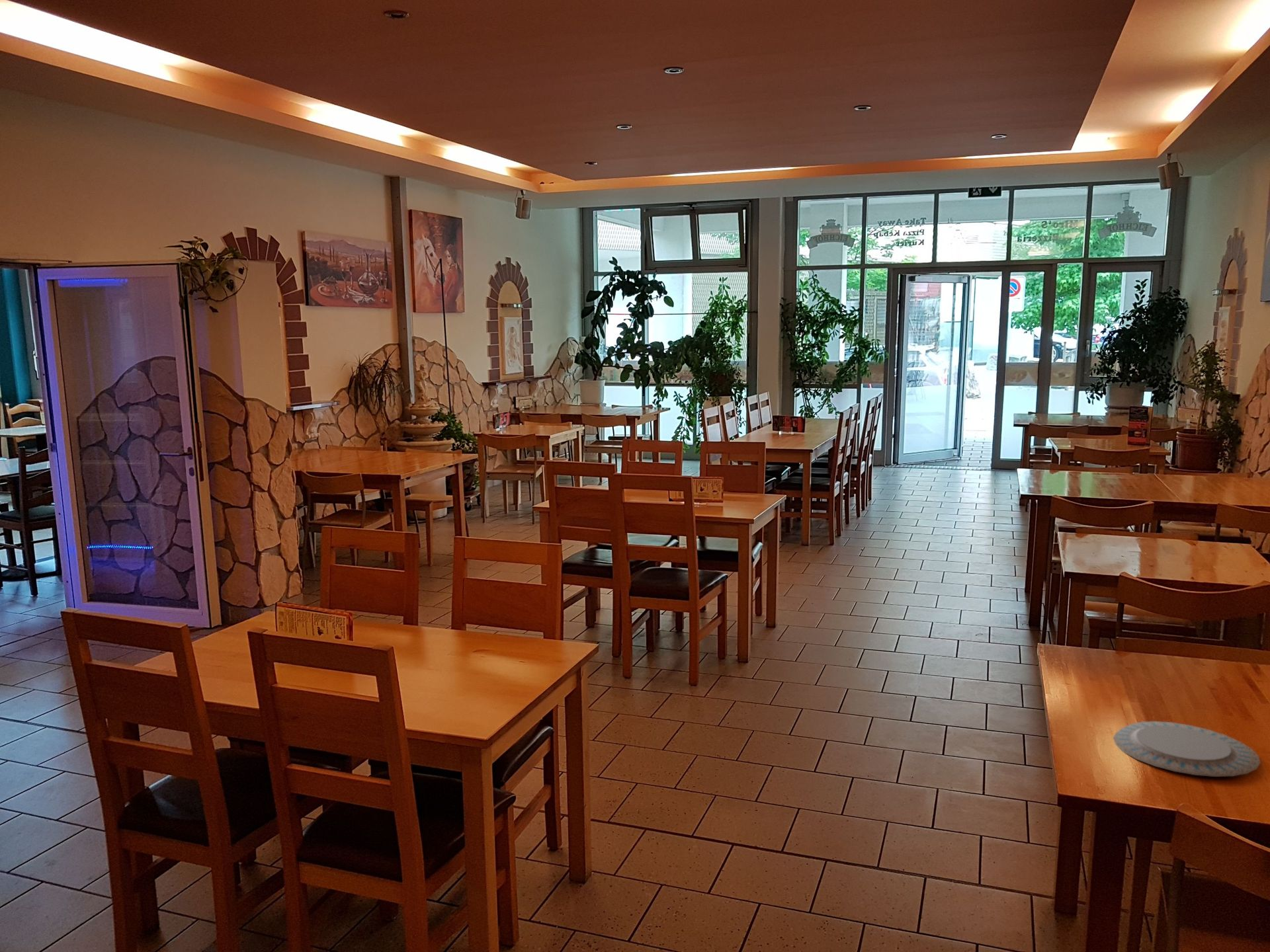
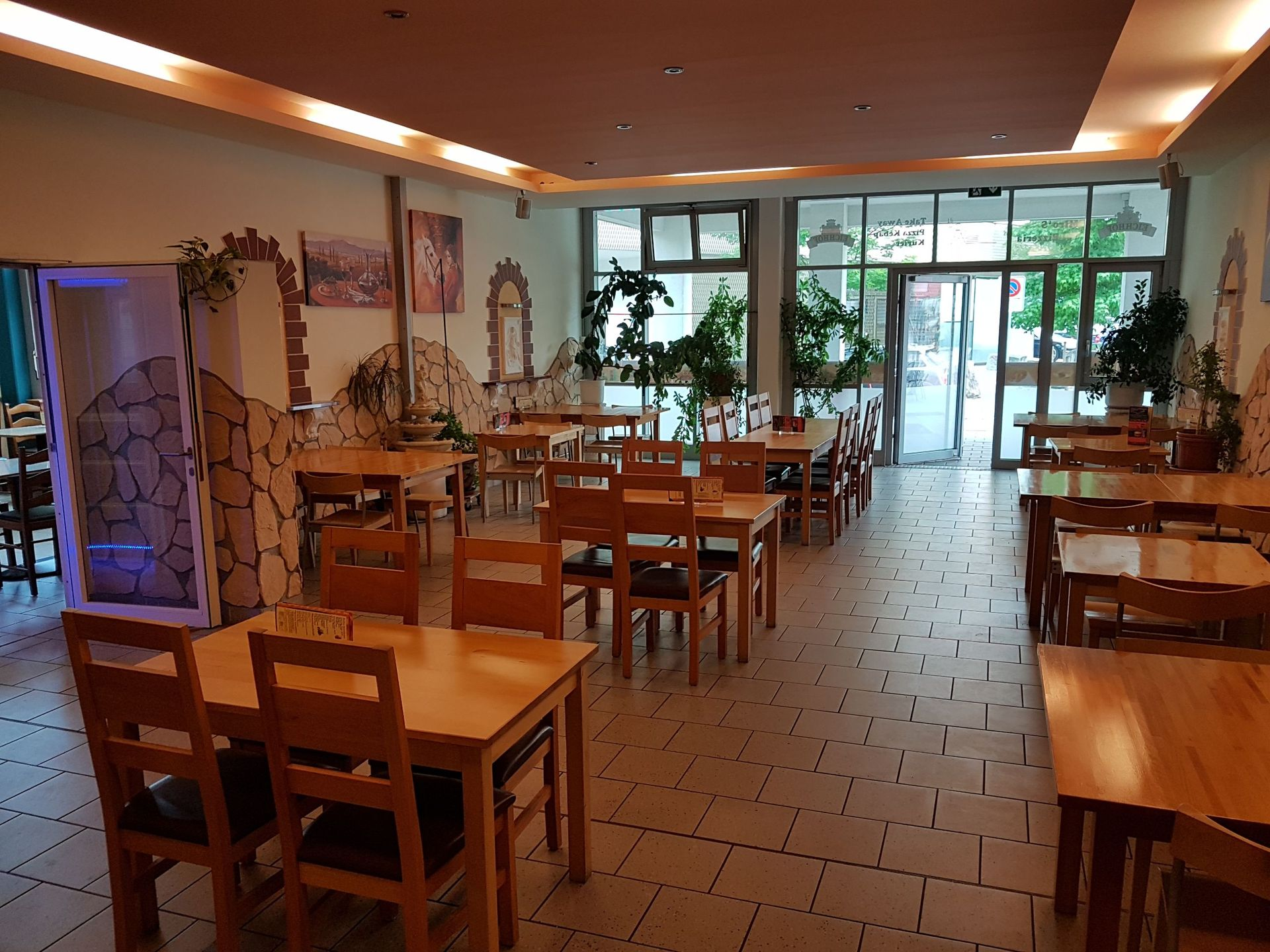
- chinaware [1113,721,1261,777]
